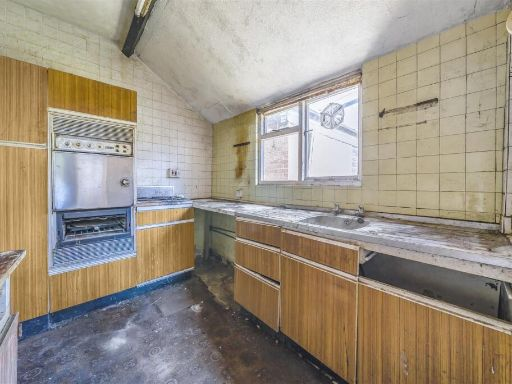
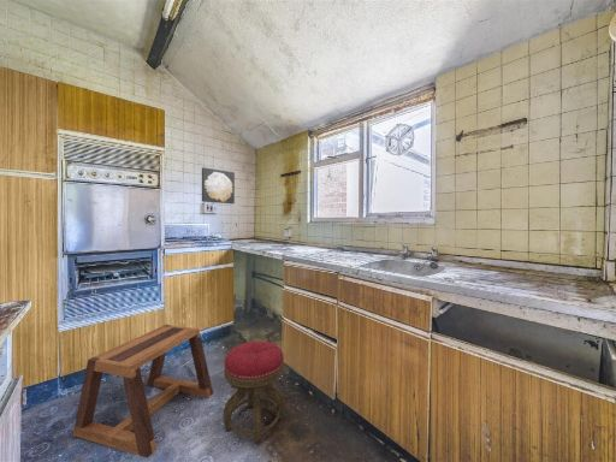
+ stool [221,340,285,445]
+ stool [71,324,214,458]
+ wall art [201,166,236,205]
